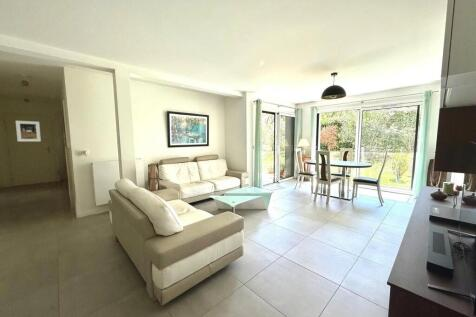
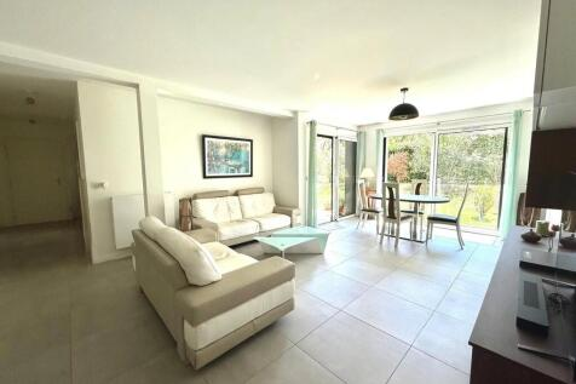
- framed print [15,120,42,142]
